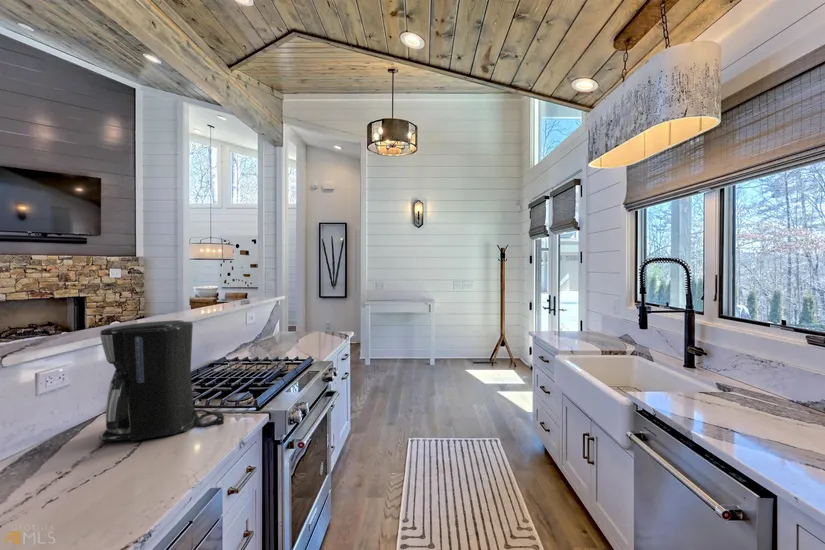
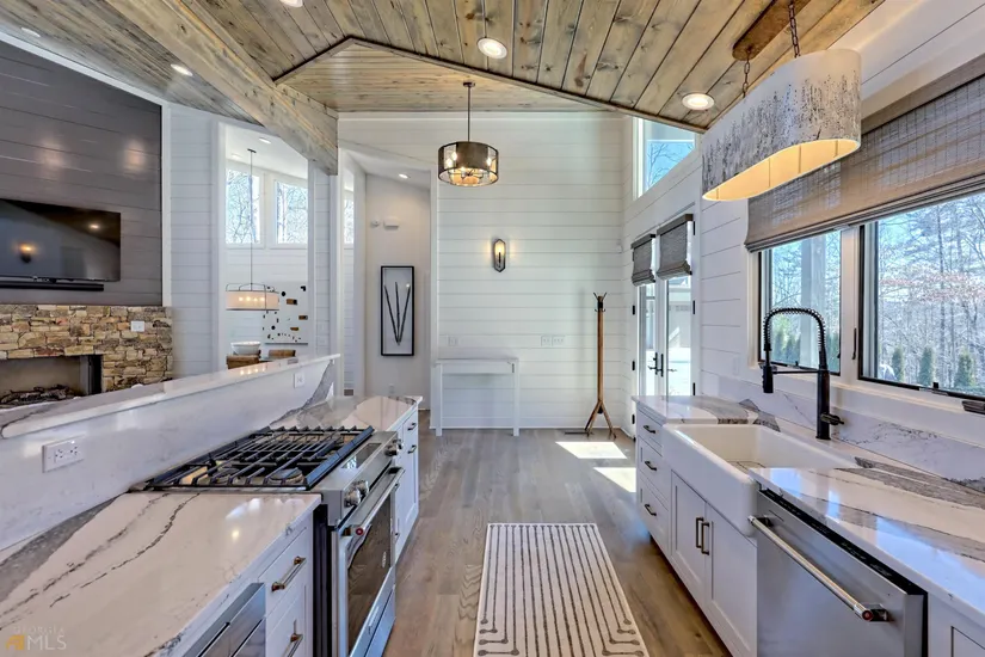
- coffee maker [98,319,225,442]
